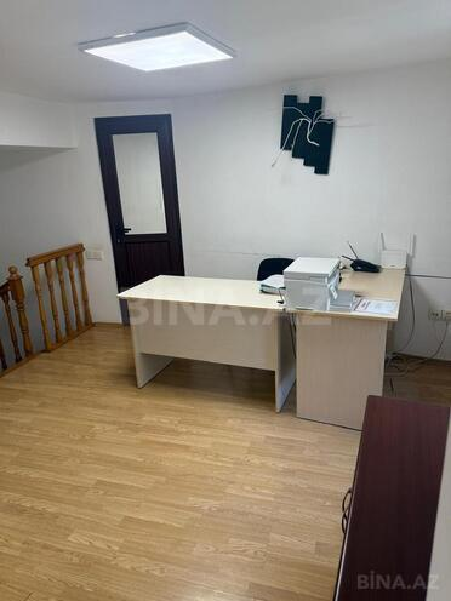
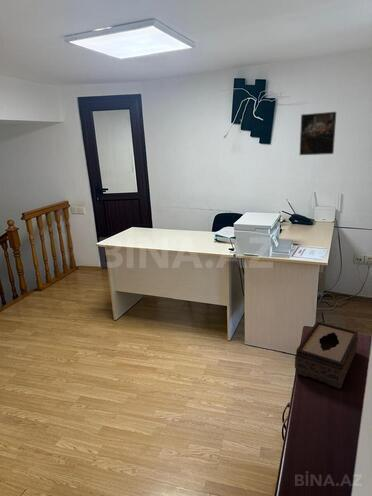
+ tissue box [294,321,359,389]
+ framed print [299,111,337,156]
